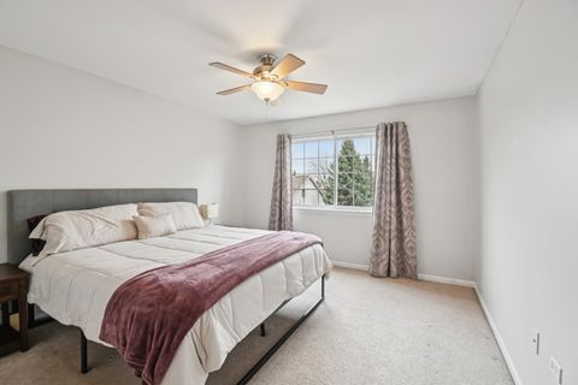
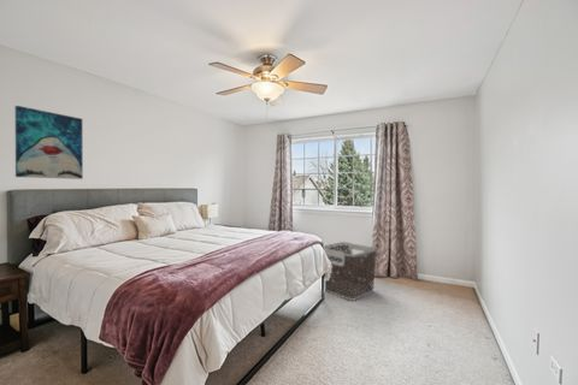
+ clothes hamper [322,241,378,302]
+ wall art [14,105,84,180]
